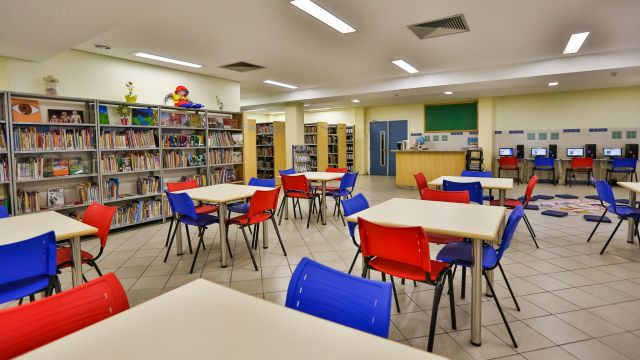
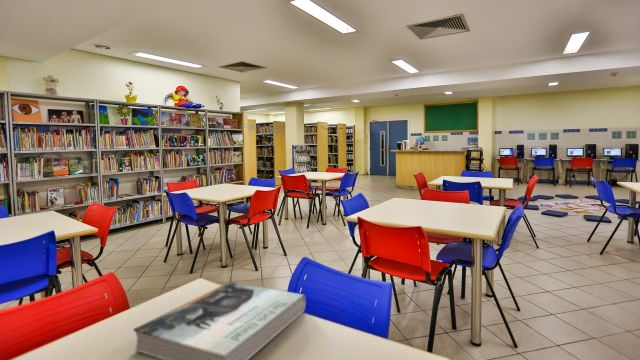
+ book [132,281,307,360]
